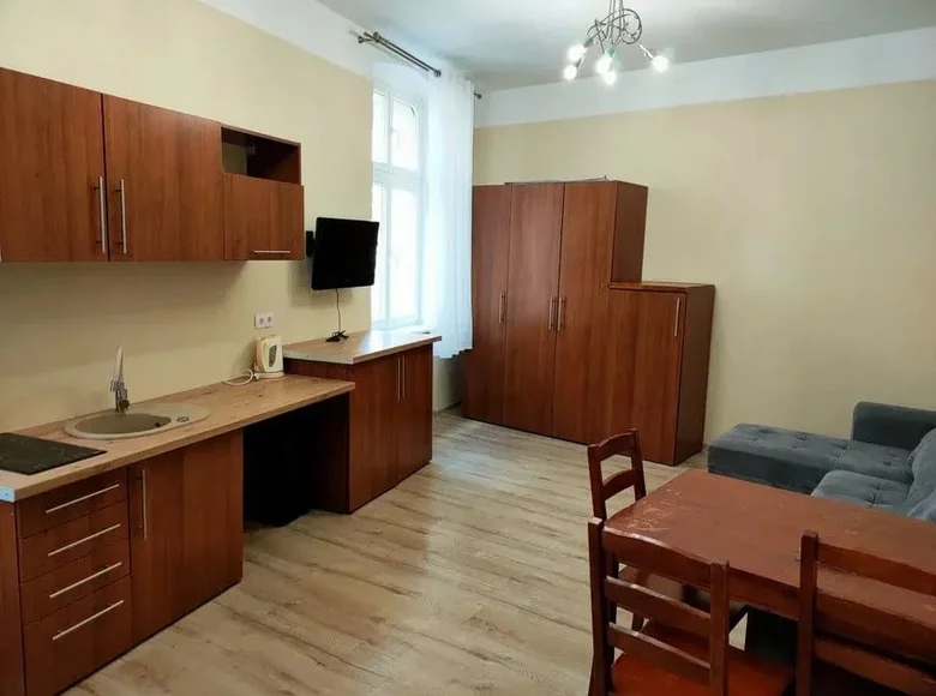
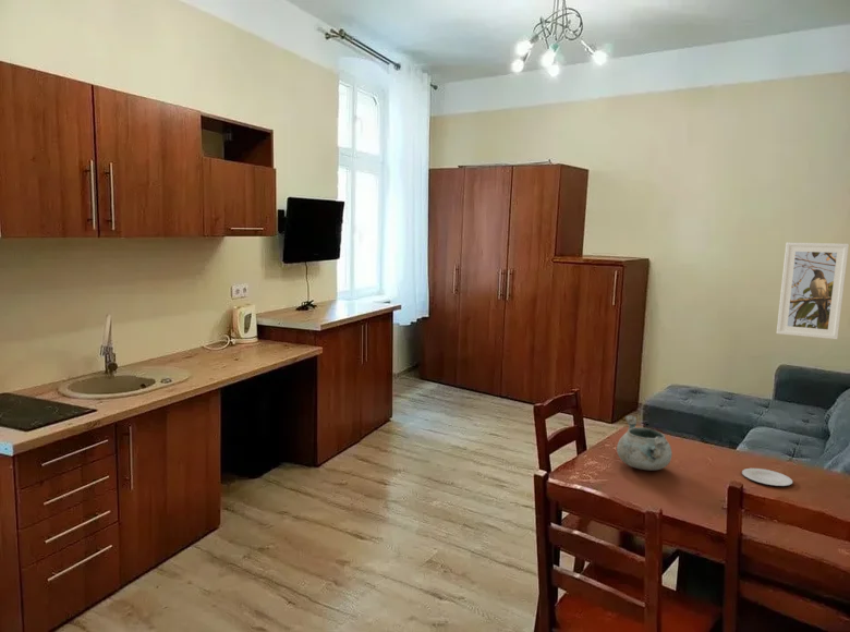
+ plate [741,467,793,487]
+ decorative bowl [616,415,673,471]
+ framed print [776,241,850,340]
